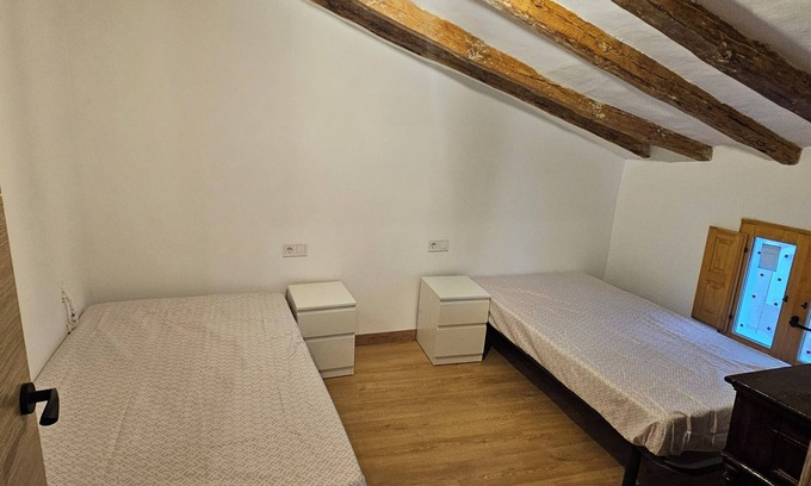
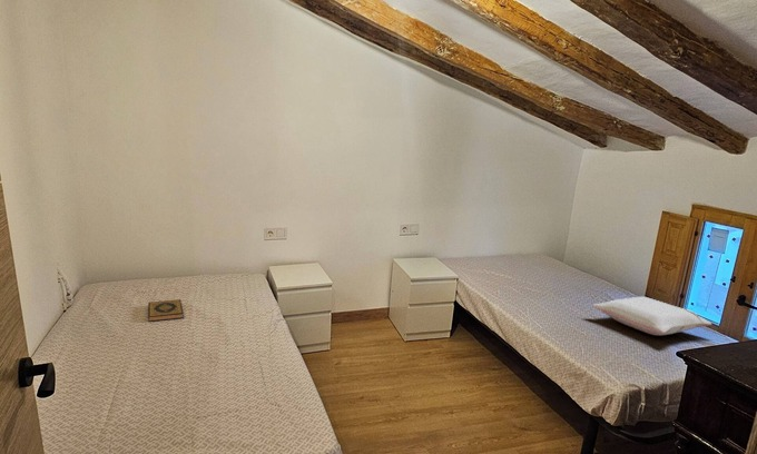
+ hardback book [147,298,184,323]
+ pillow [591,296,712,336]
